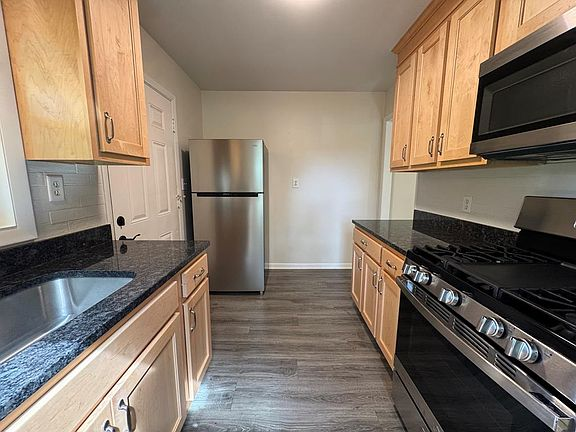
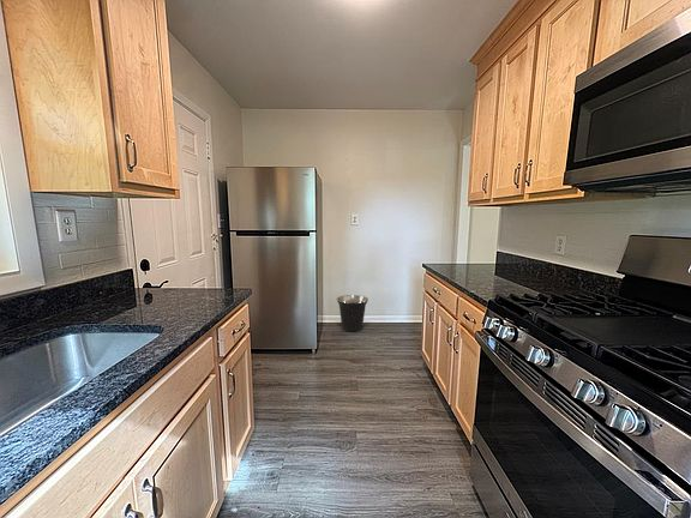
+ trash can [336,294,369,333]
